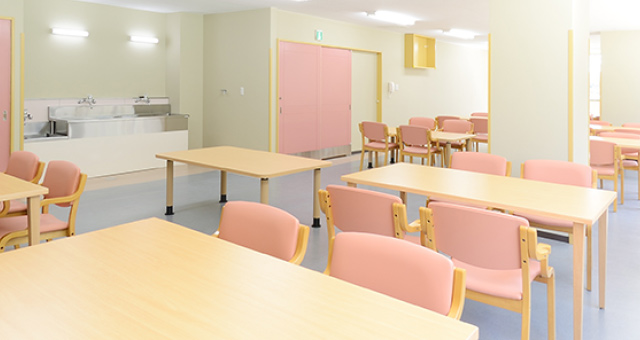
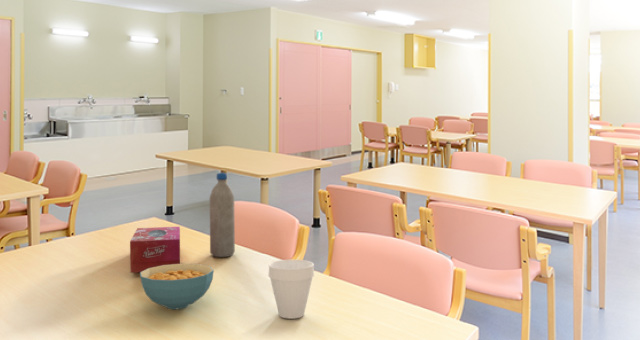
+ water bottle [209,172,236,258]
+ tissue box [129,226,181,274]
+ cup [267,259,315,320]
+ cereal bowl [139,263,215,310]
